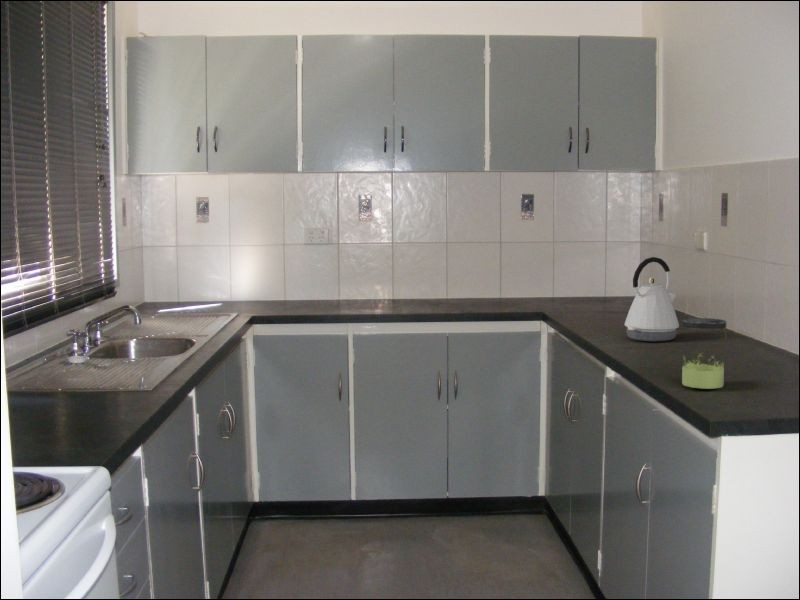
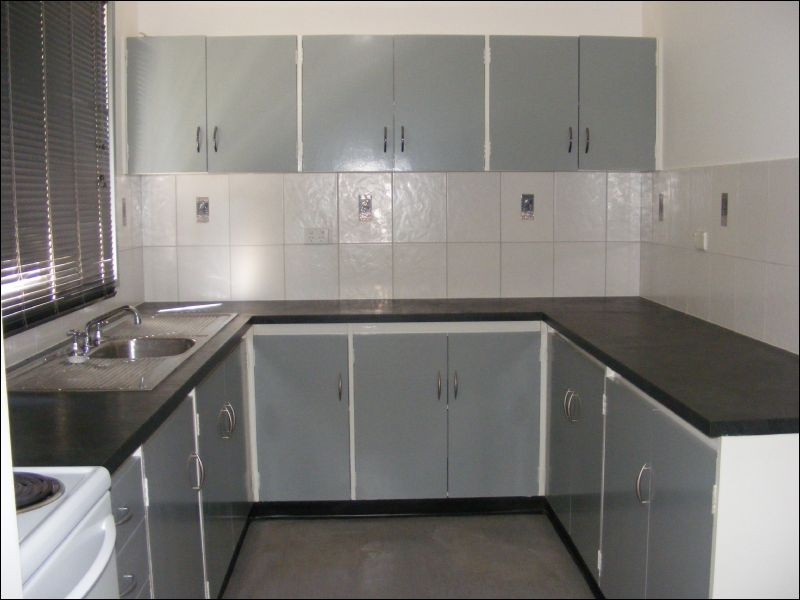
- kettle [624,256,680,343]
- jar [681,317,727,390]
